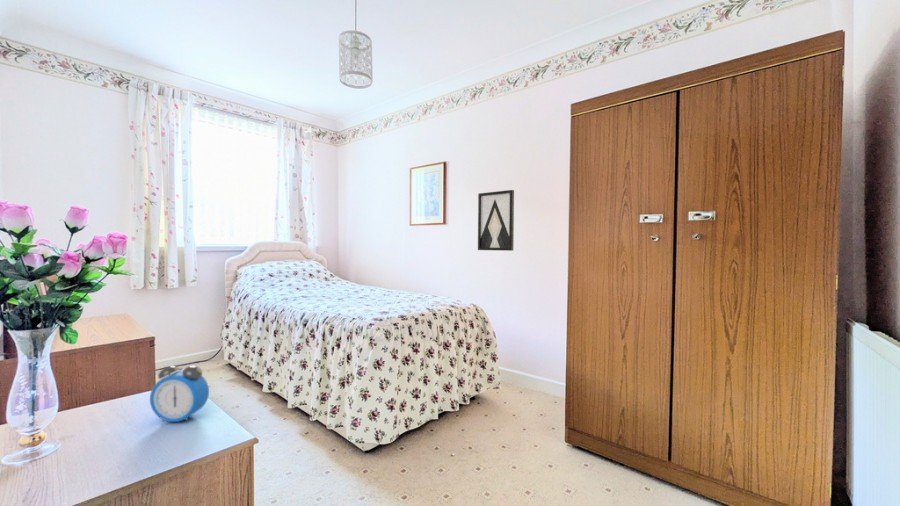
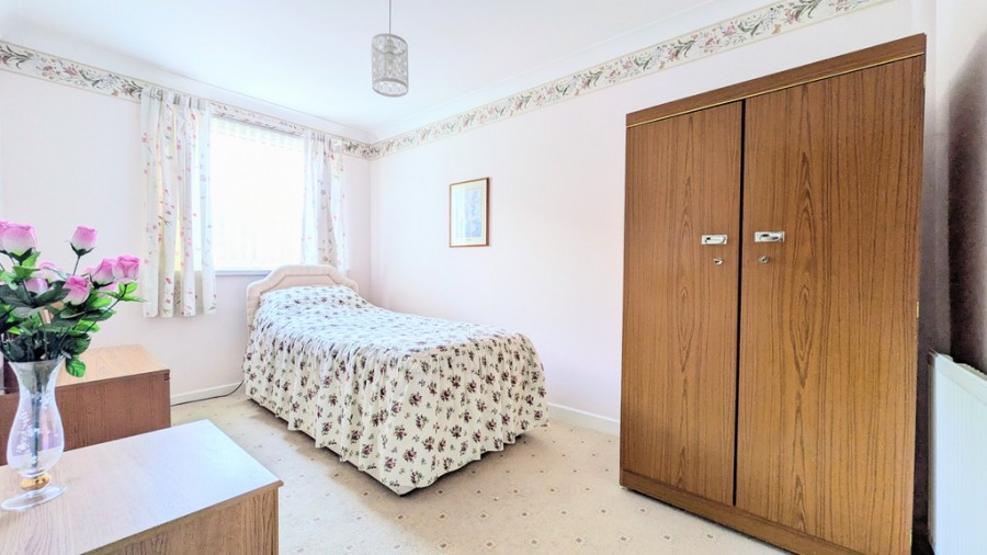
- wall art [477,189,515,252]
- alarm clock [149,365,210,423]
